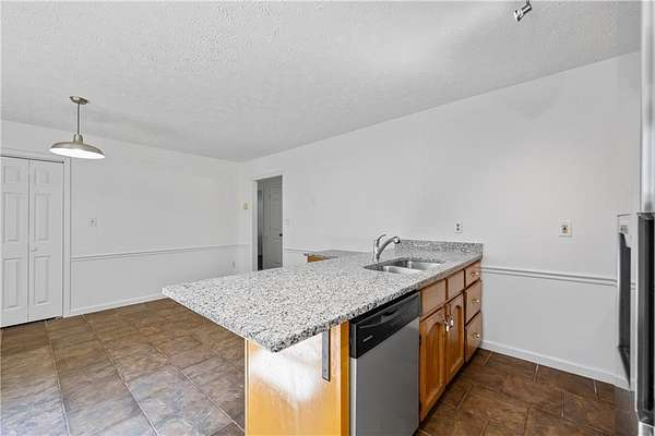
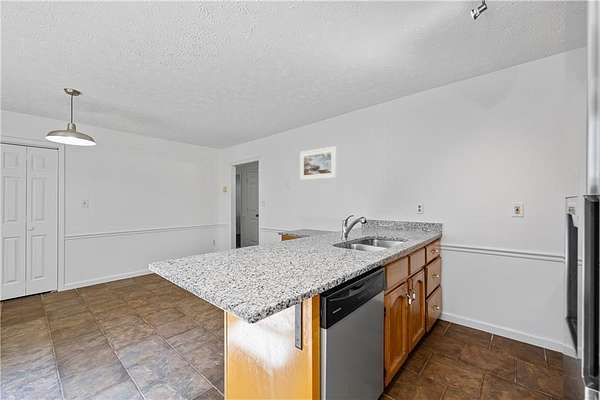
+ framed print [299,145,337,181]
